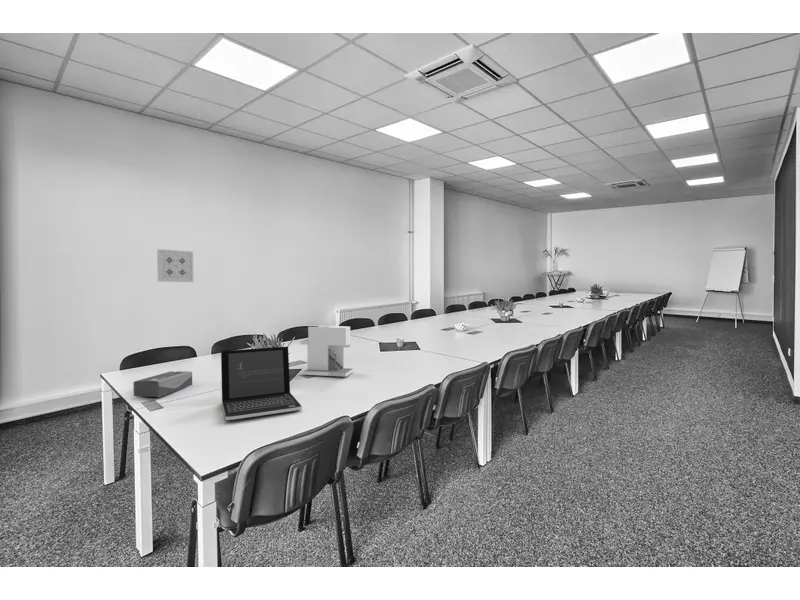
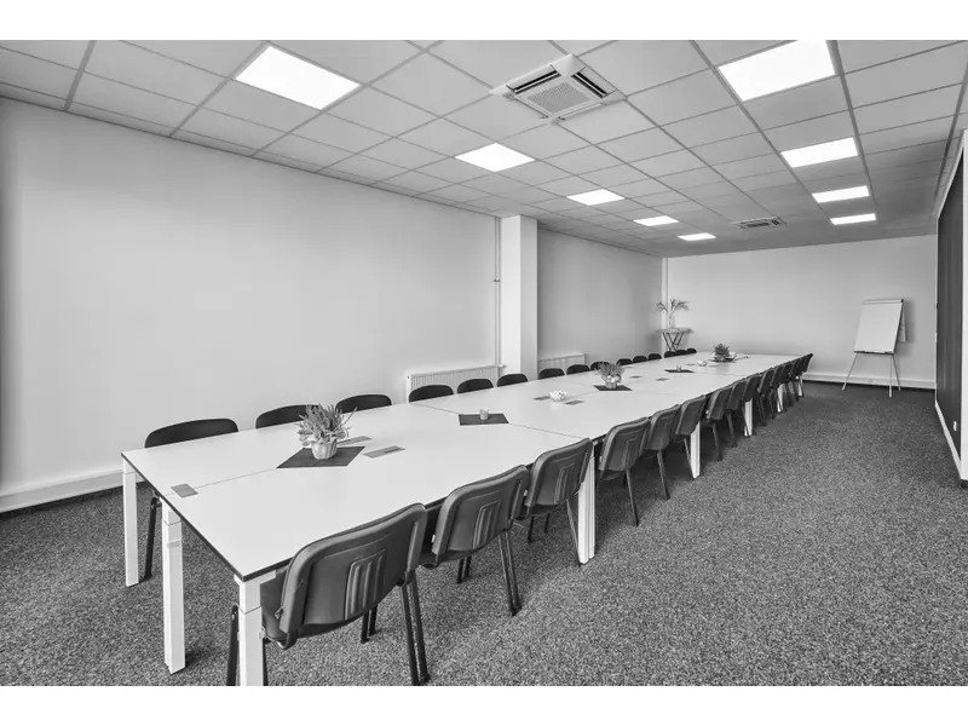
- architectural model [299,324,354,378]
- tissue box [132,370,193,398]
- wall art [156,248,194,283]
- laptop [220,346,303,421]
